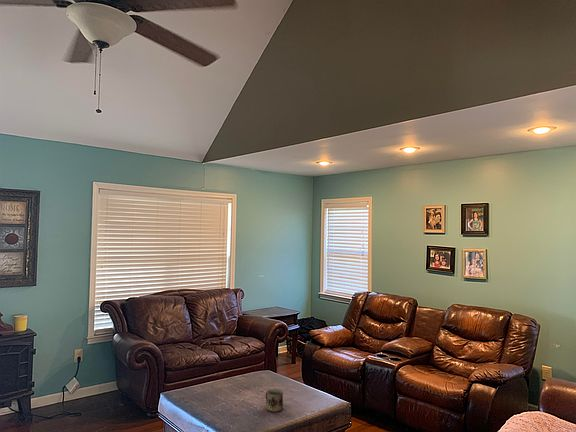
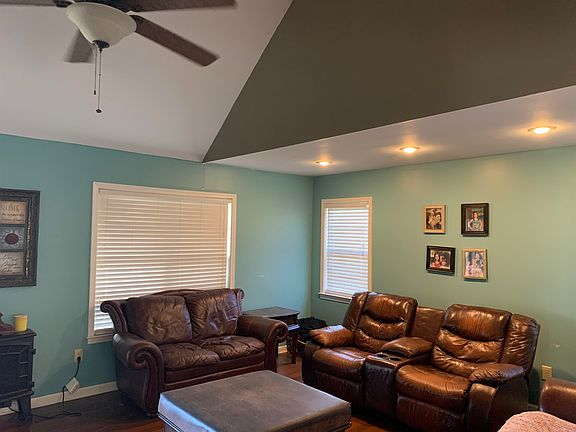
- mug [265,388,284,413]
